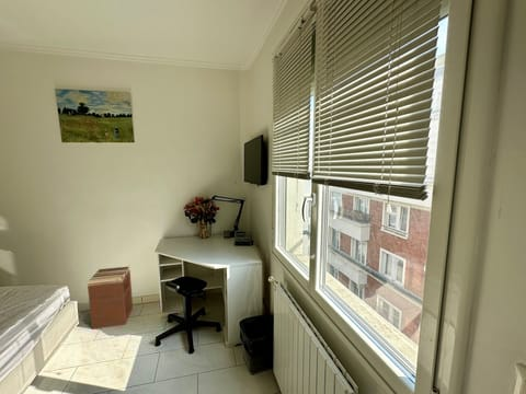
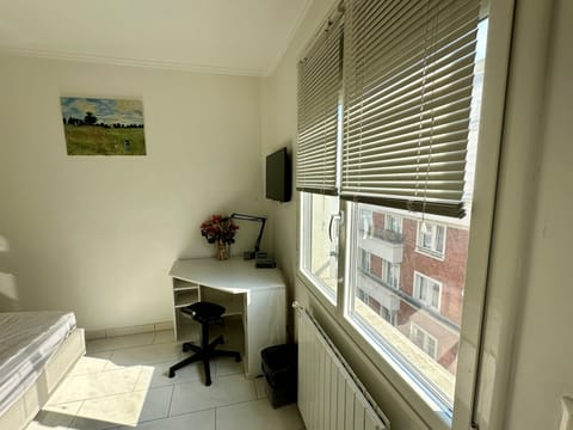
- nightstand [87,266,134,331]
